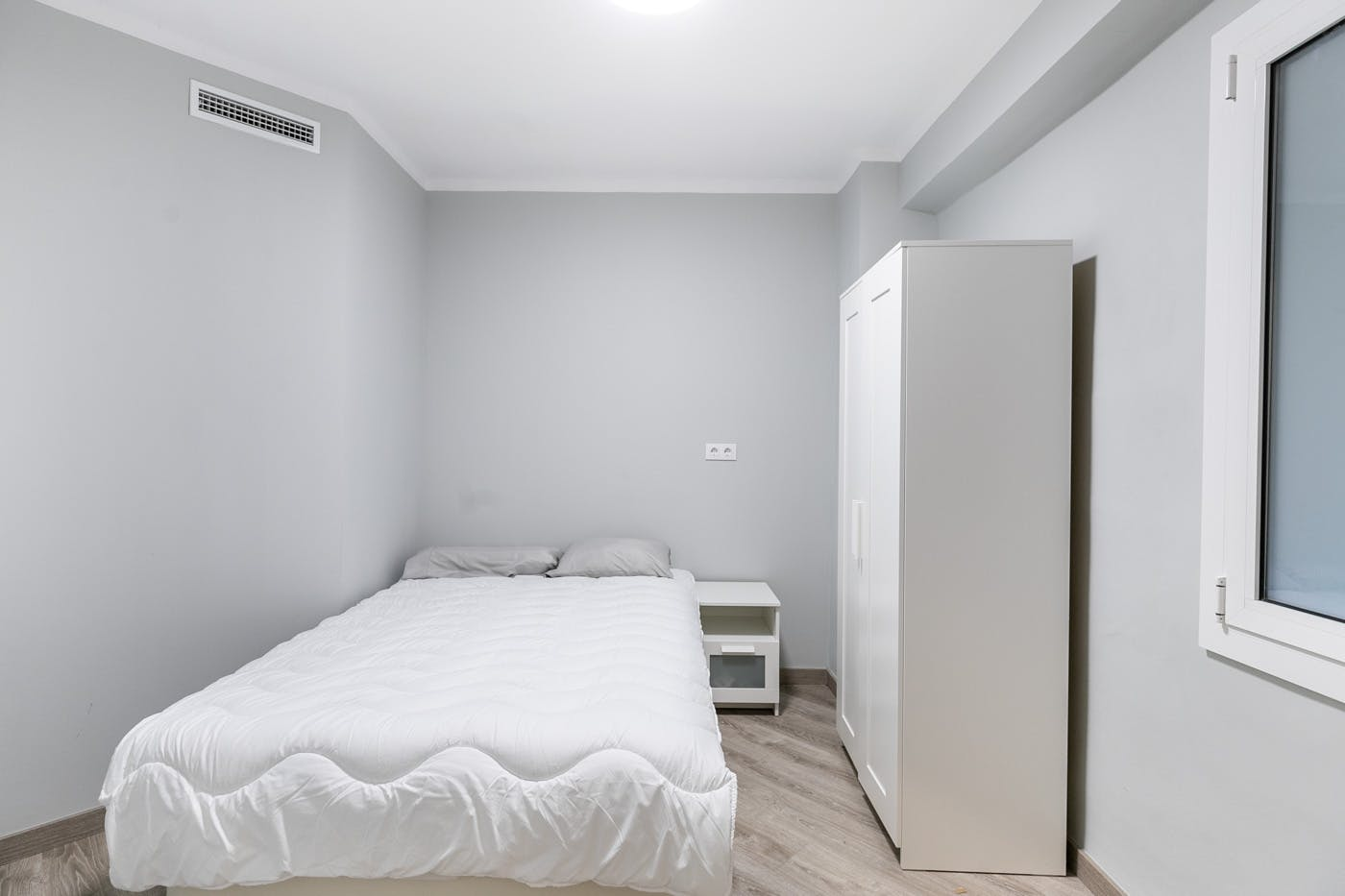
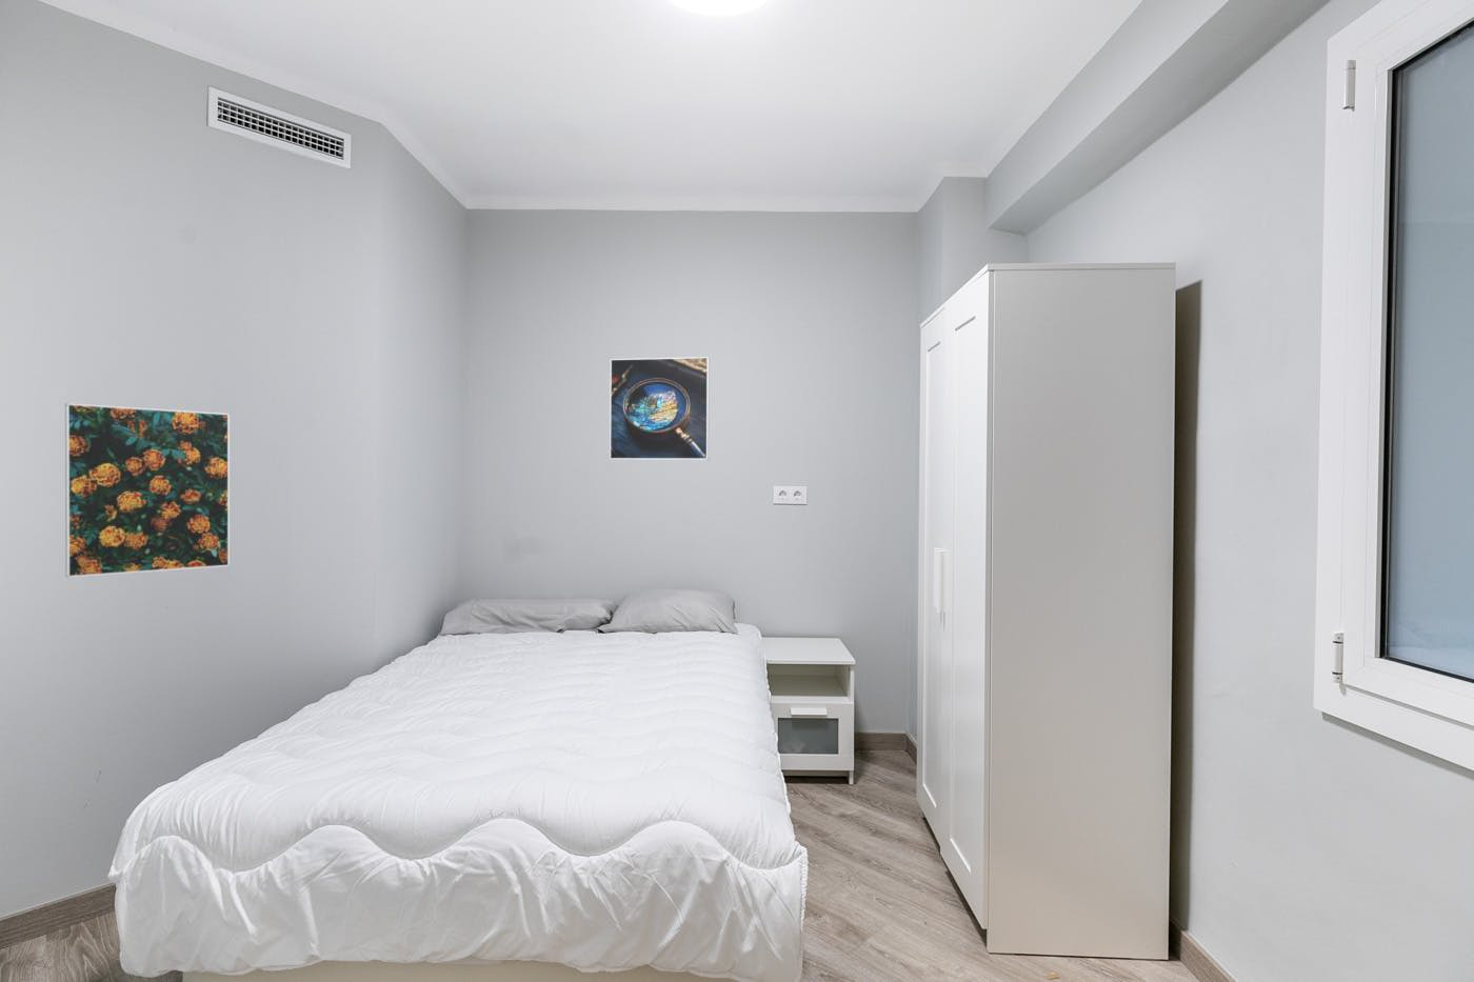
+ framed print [65,402,230,578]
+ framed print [608,356,710,461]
